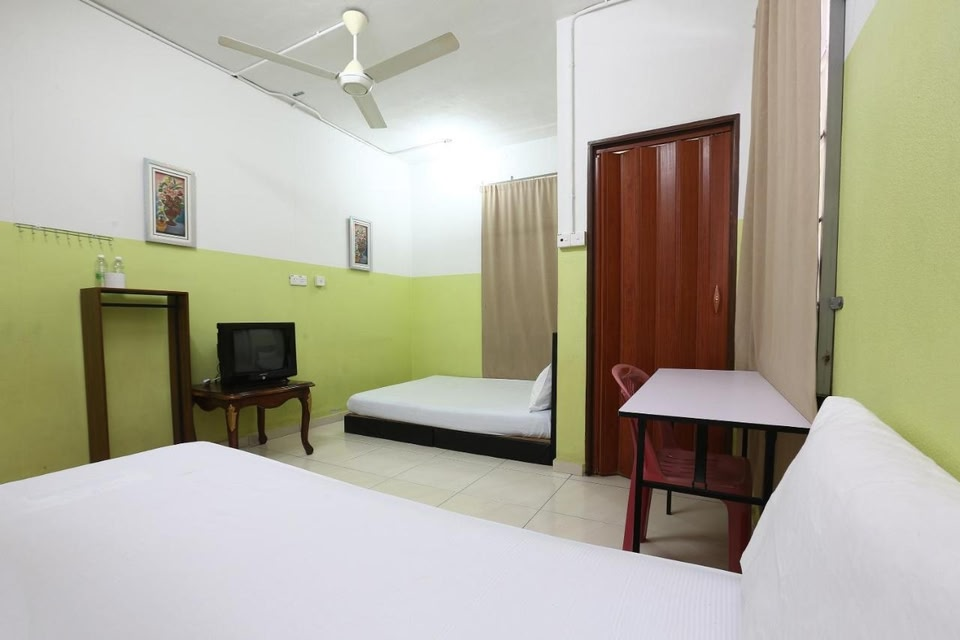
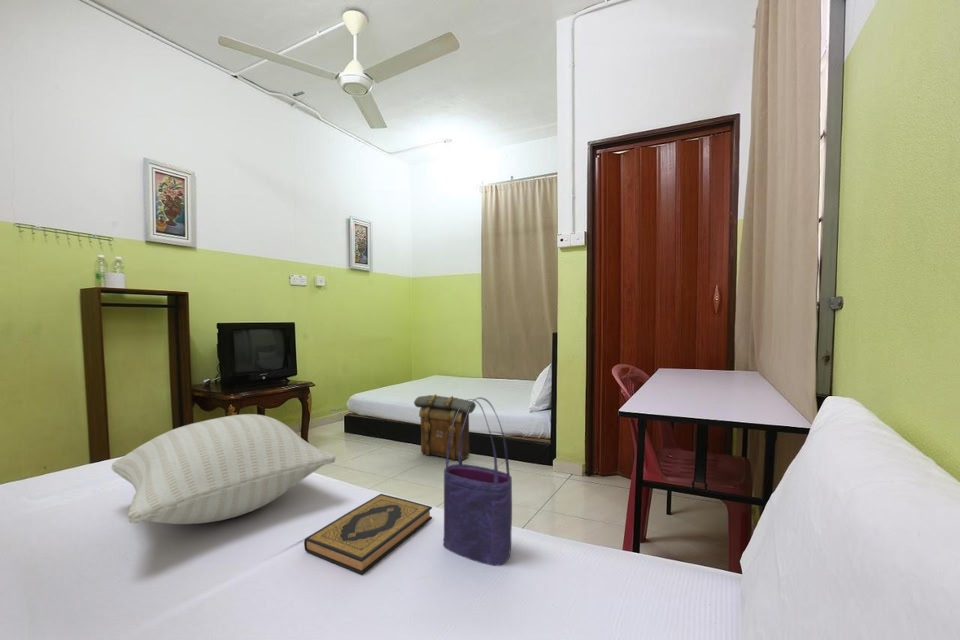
+ tote bag [442,396,513,567]
+ hardback book [303,493,433,575]
+ backpack [413,393,477,462]
+ pillow [110,413,337,525]
